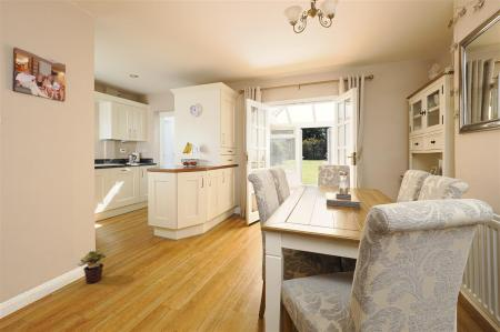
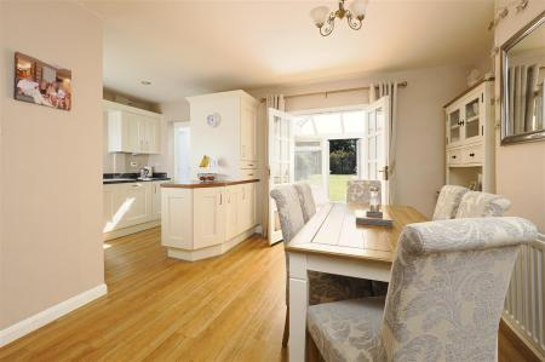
- potted plant [77,250,107,284]
